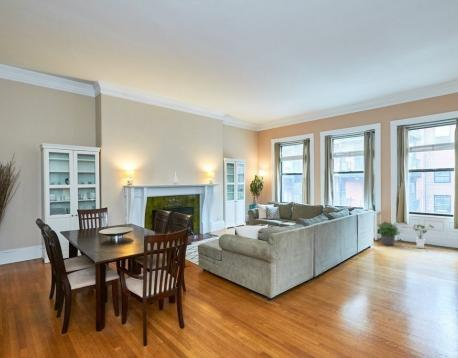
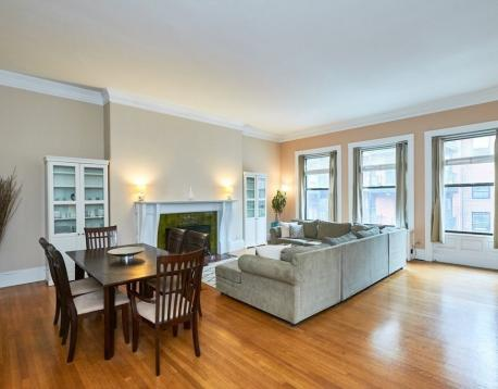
- house plant [412,224,435,249]
- potted plant [377,221,401,246]
